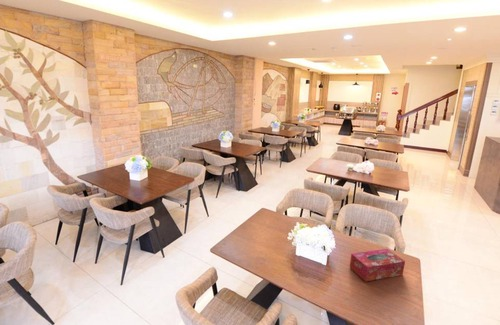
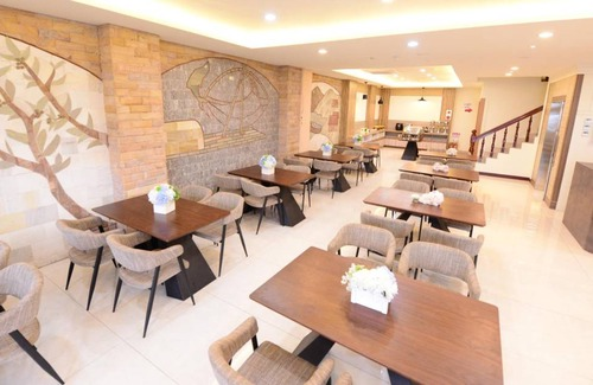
- tissue box [349,248,406,282]
